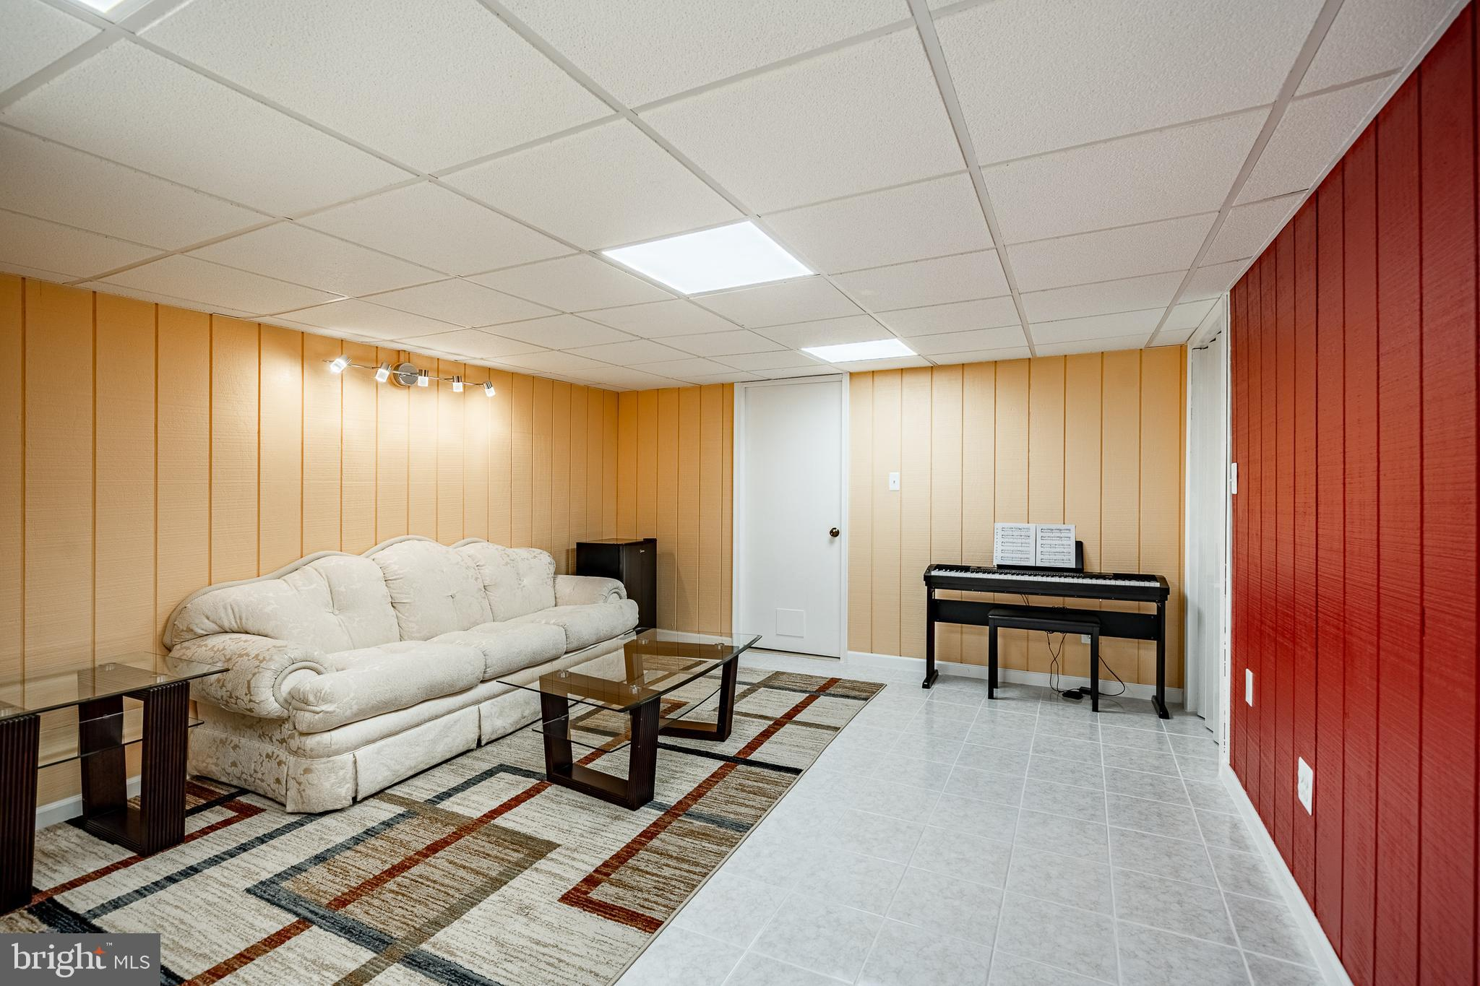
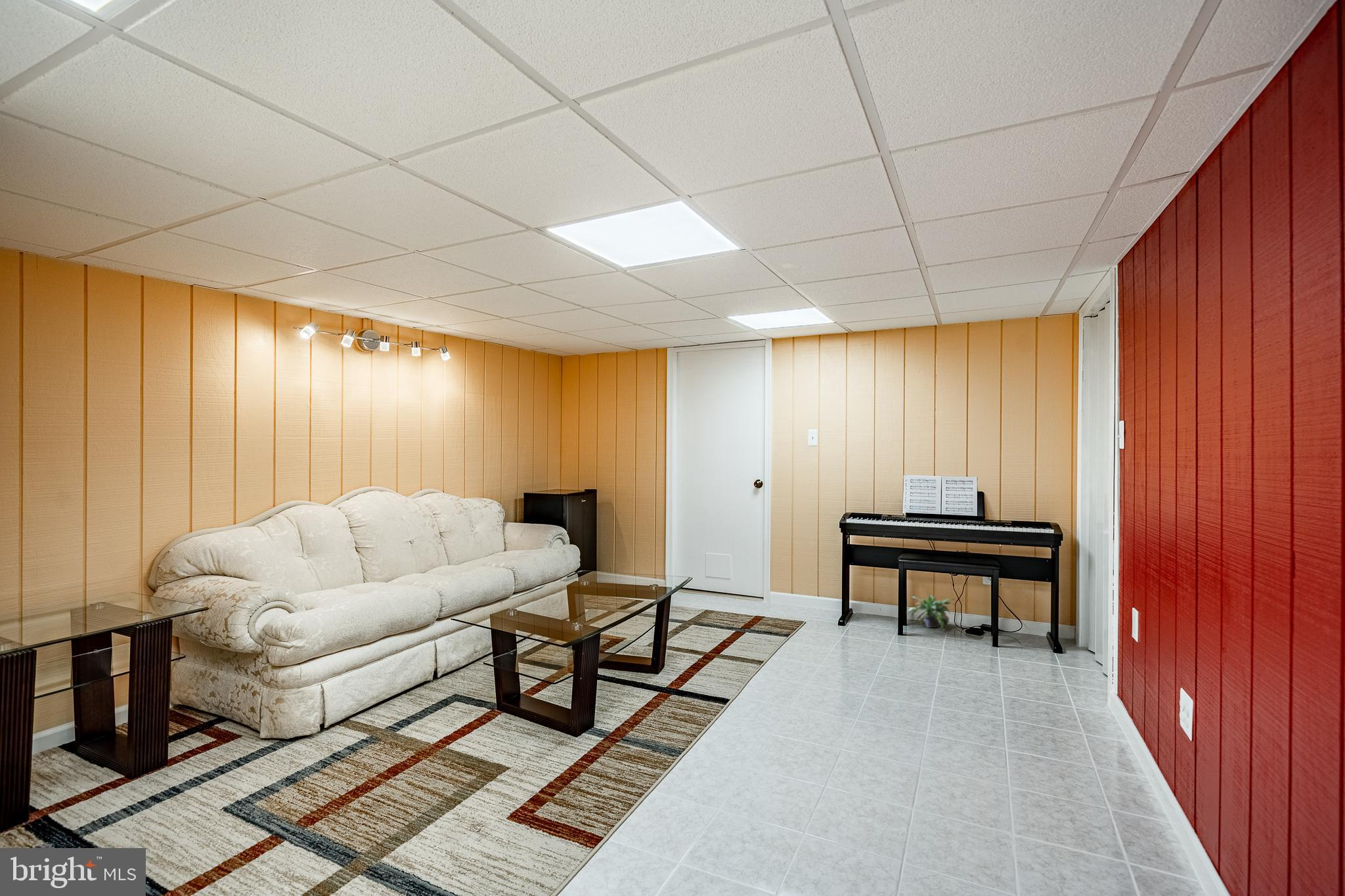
+ potted plant [906,595,955,631]
